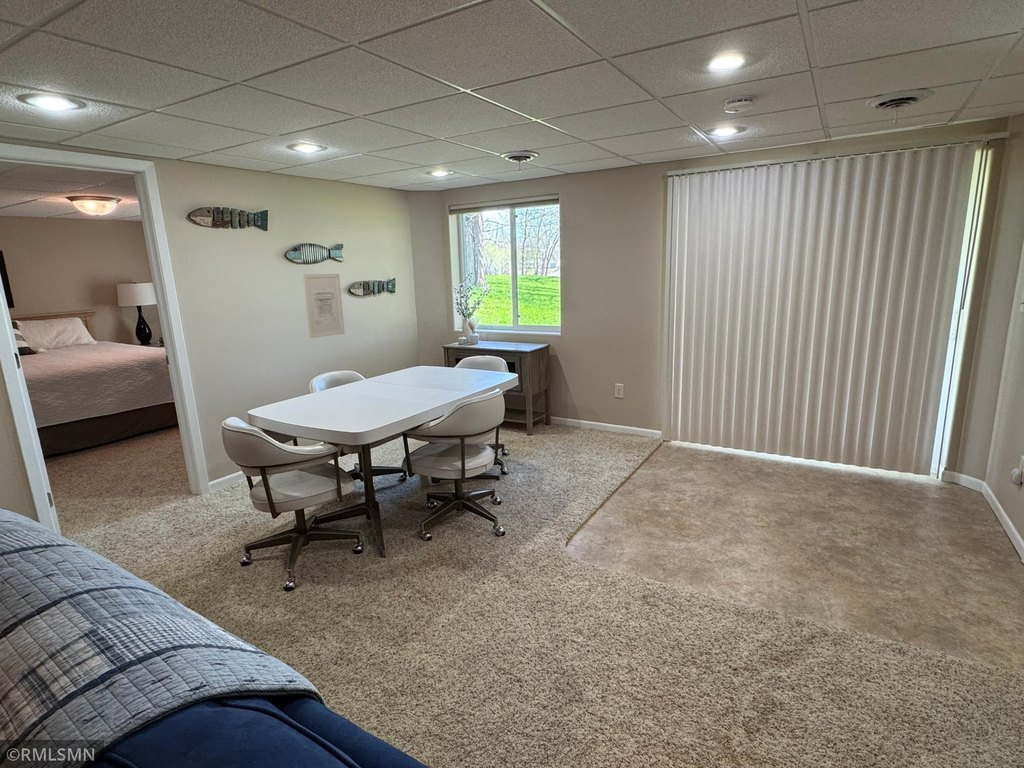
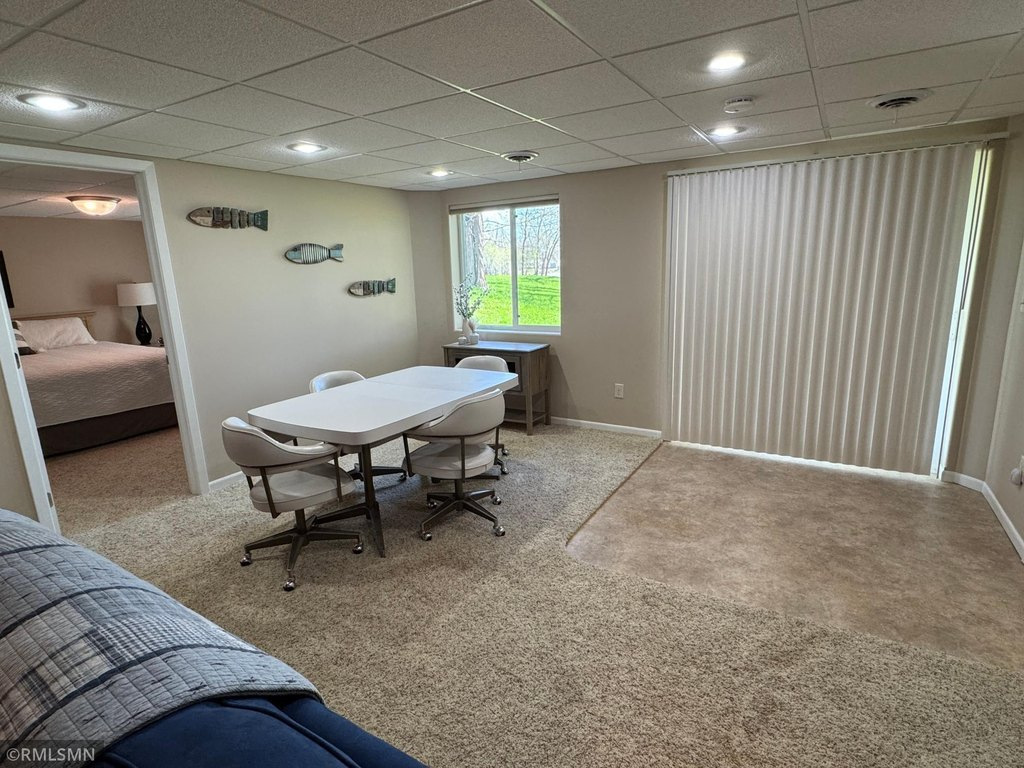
- wall art [302,273,346,339]
